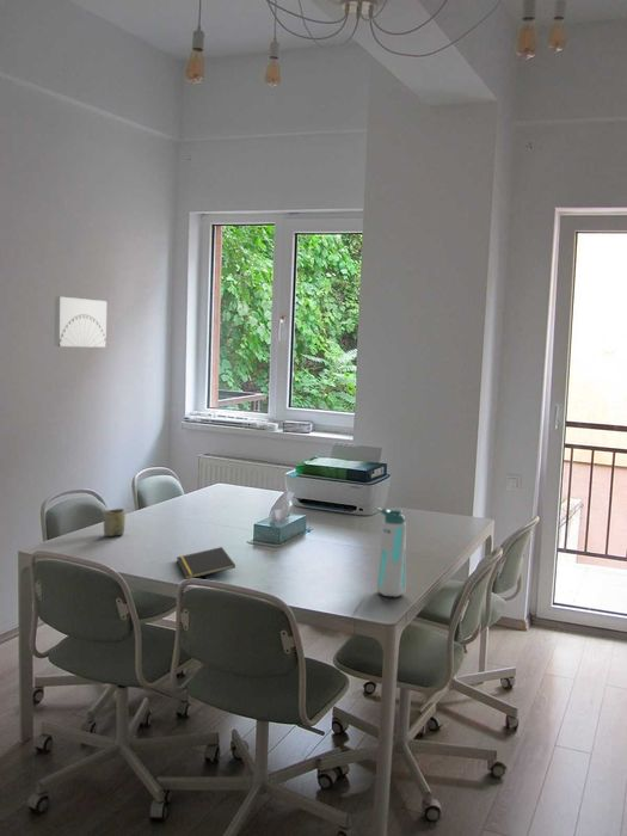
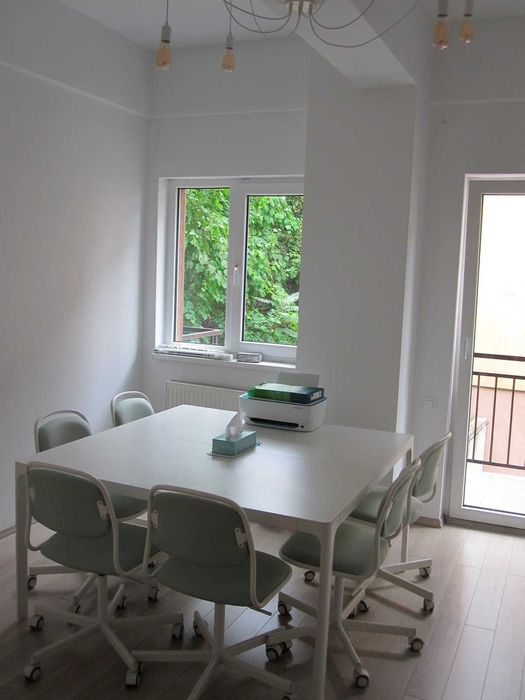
- cup [103,508,127,537]
- notepad [176,546,236,580]
- water bottle [375,506,407,598]
- wall art [53,295,107,349]
